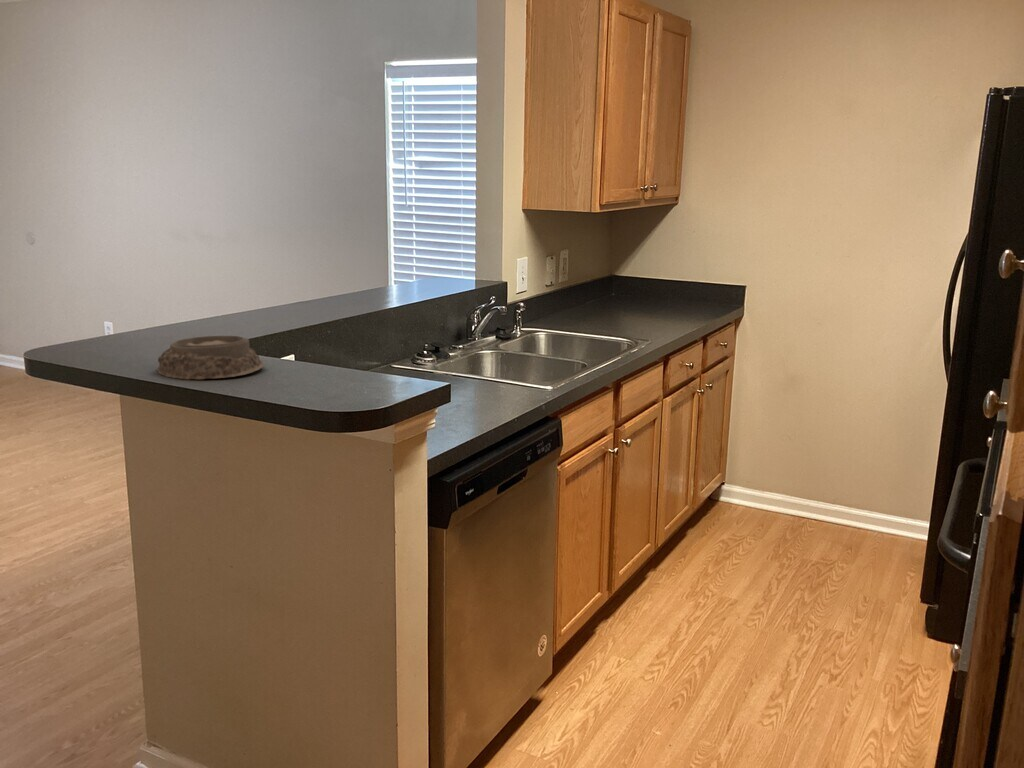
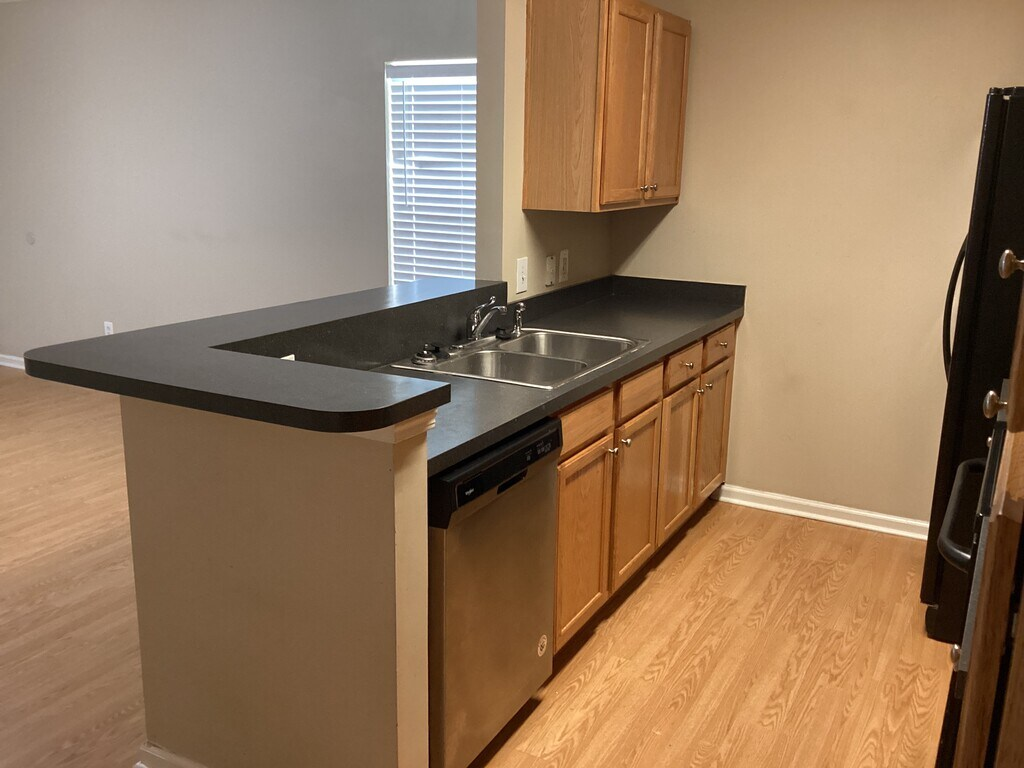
- mortar [156,335,265,380]
